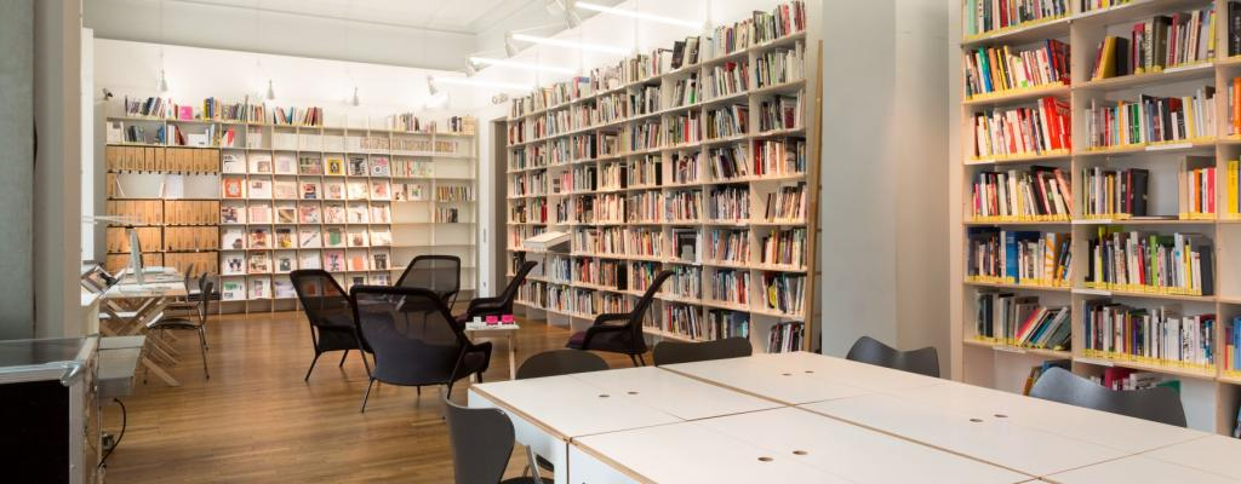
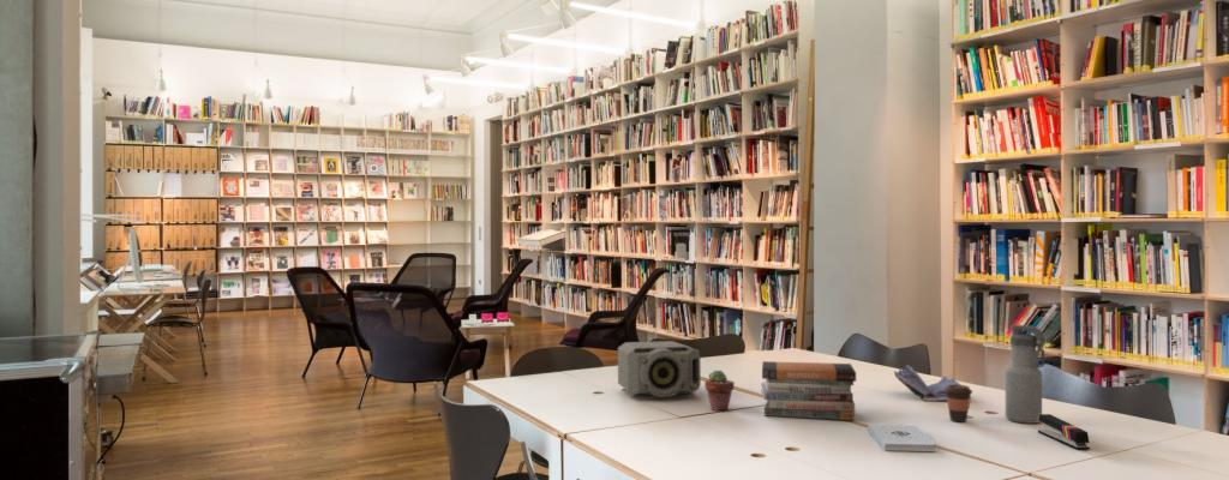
+ coffee cup [945,384,973,422]
+ potted succulent [703,368,736,412]
+ stapler [1037,413,1091,450]
+ book stack [760,360,857,421]
+ notepad [867,424,937,452]
+ water bottle [1005,324,1045,425]
+ book [893,364,972,402]
+ speaker [617,340,702,398]
